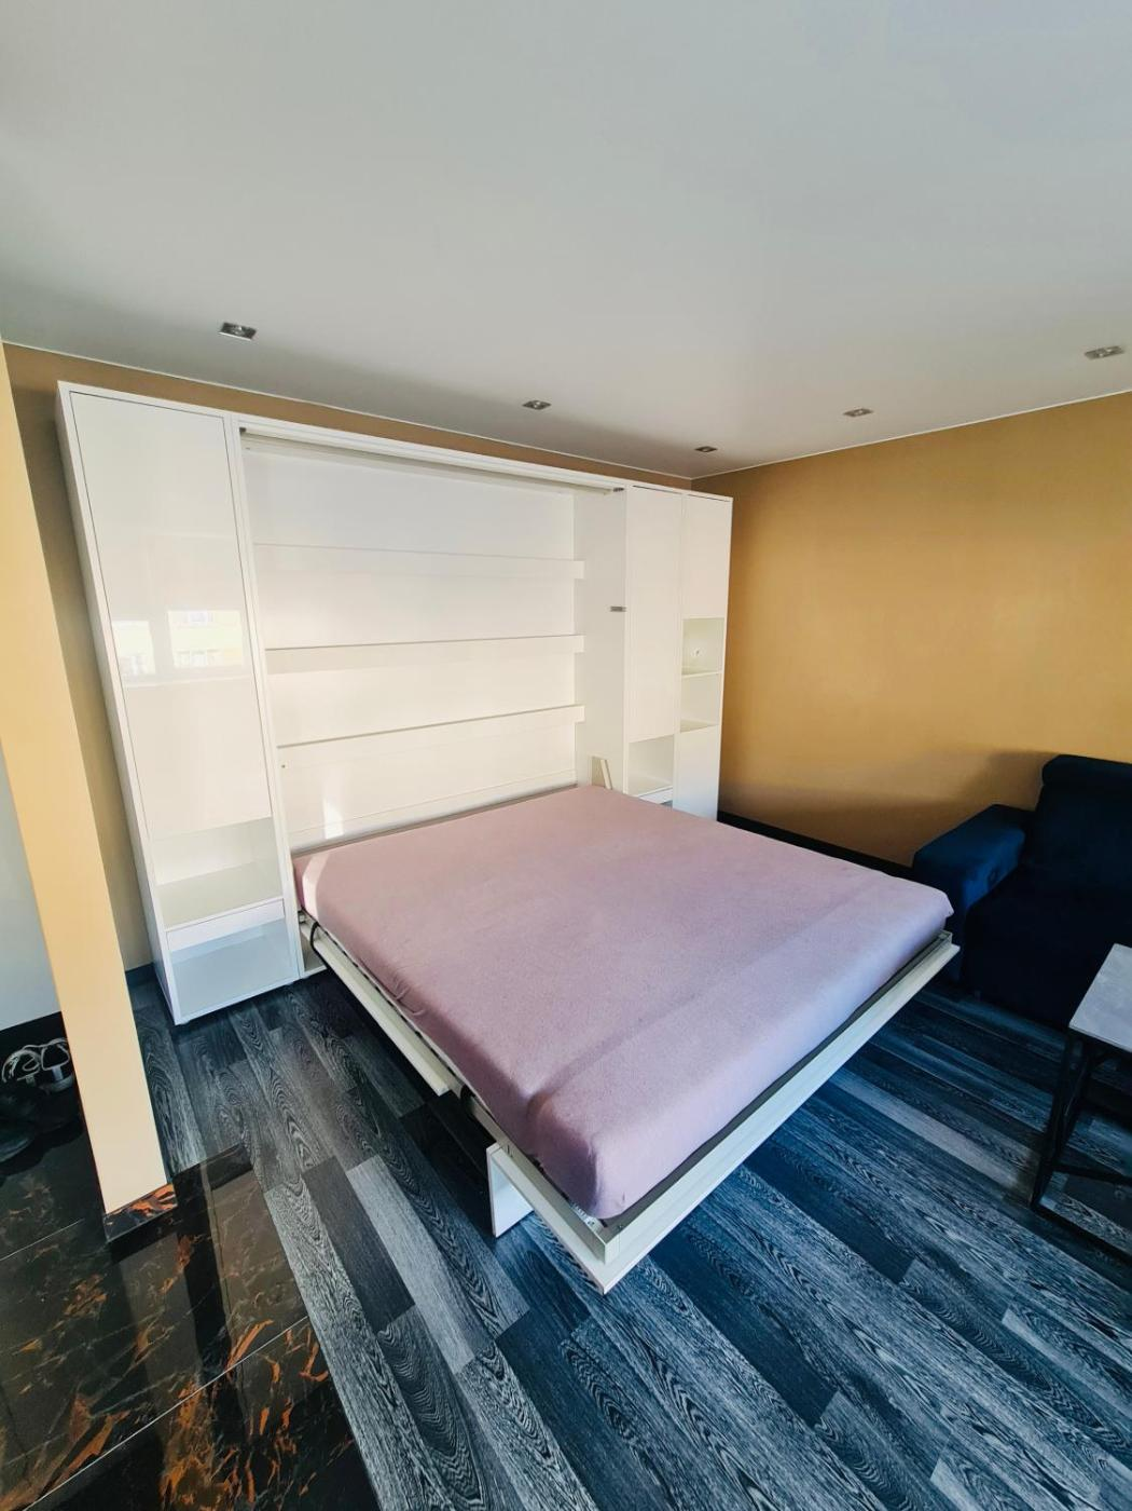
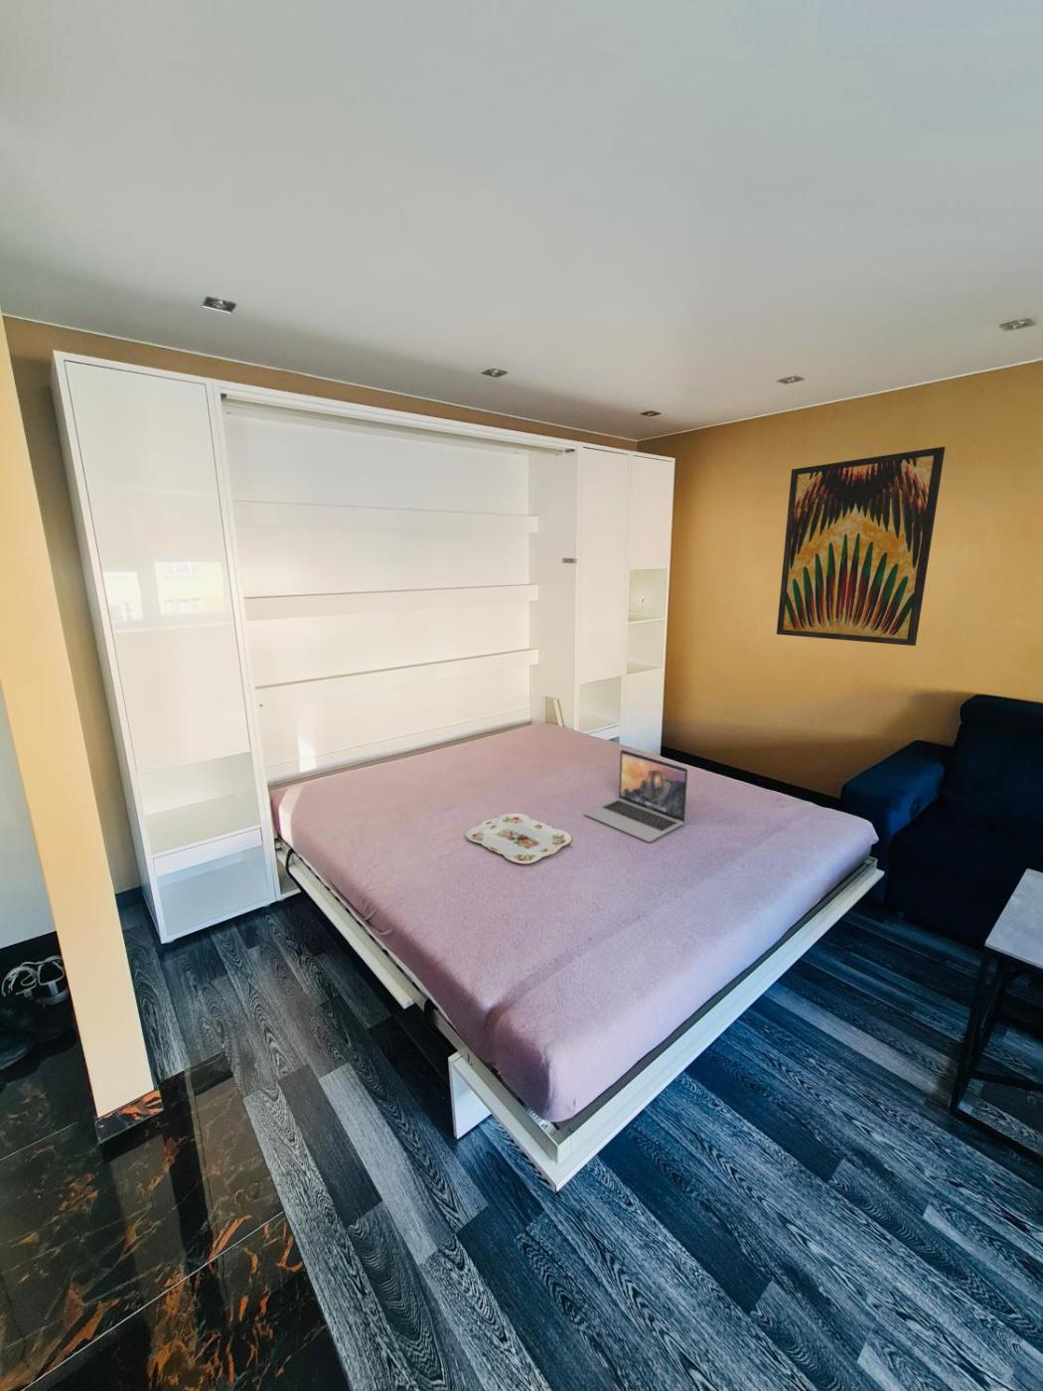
+ serving tray [465,813,572,864]
+ wall art [776,446,945,647]
+ laptop [583,749,689,842]
